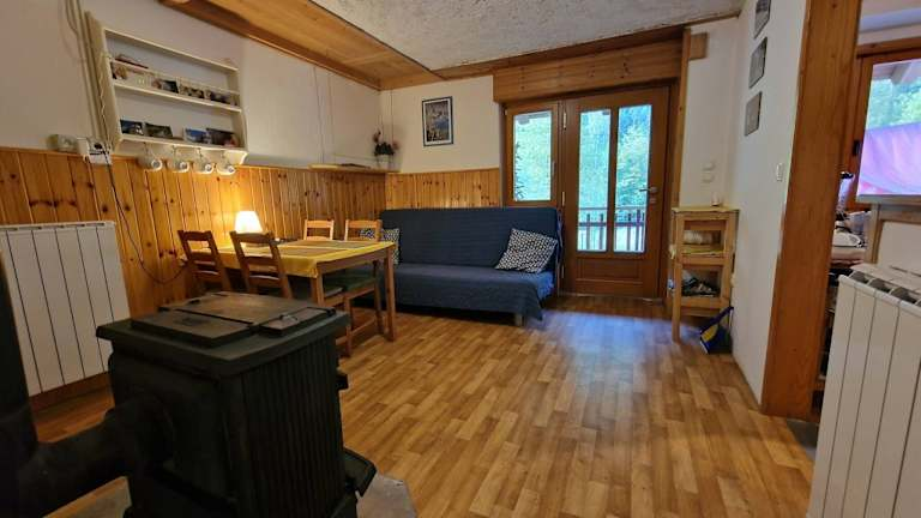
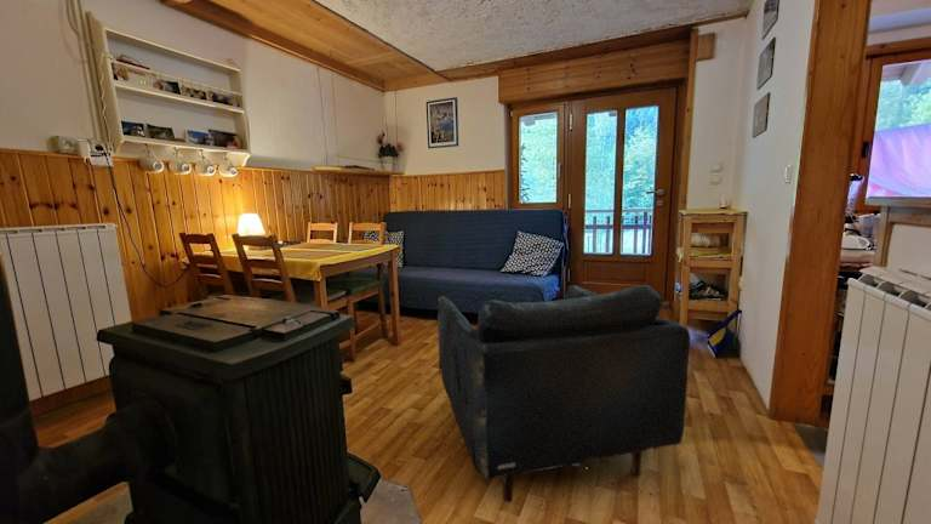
+ armchair [436,284,691,503]
